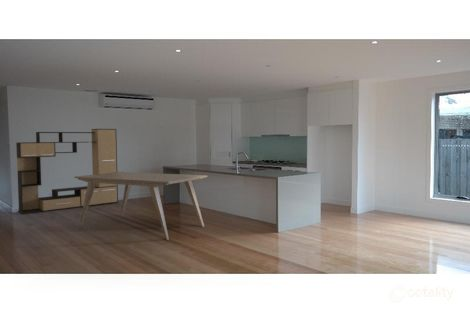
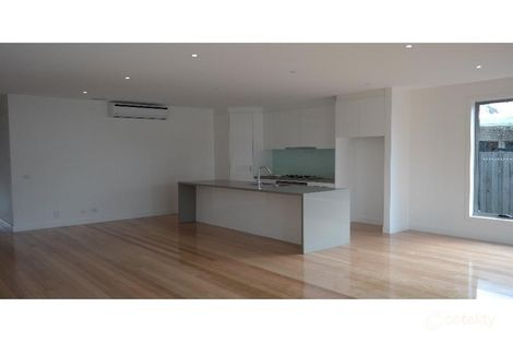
- media console [15,128,119,215]
- dining table [73,171,208,241]
